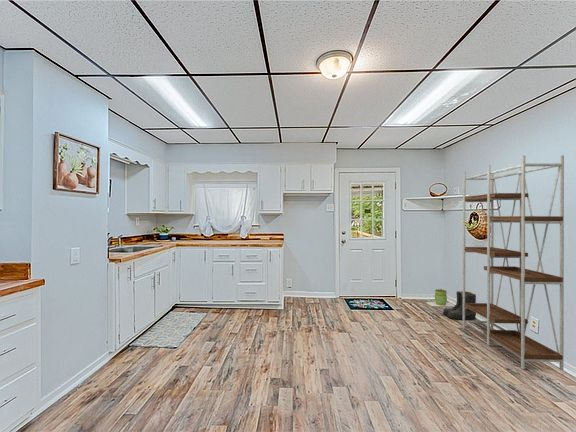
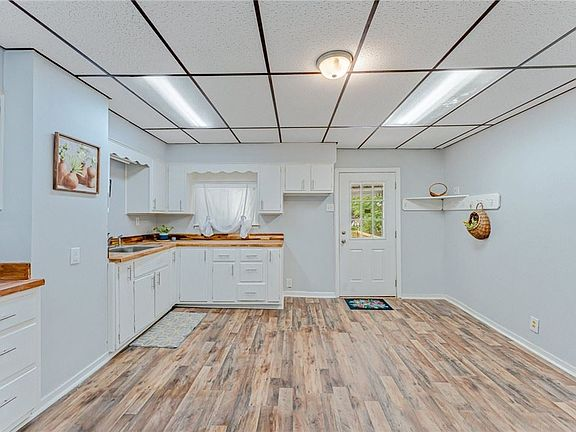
- shelving unit [462,154,565,371]
- boots [442,290,477,321]
- trash can [425,288,455,308]
